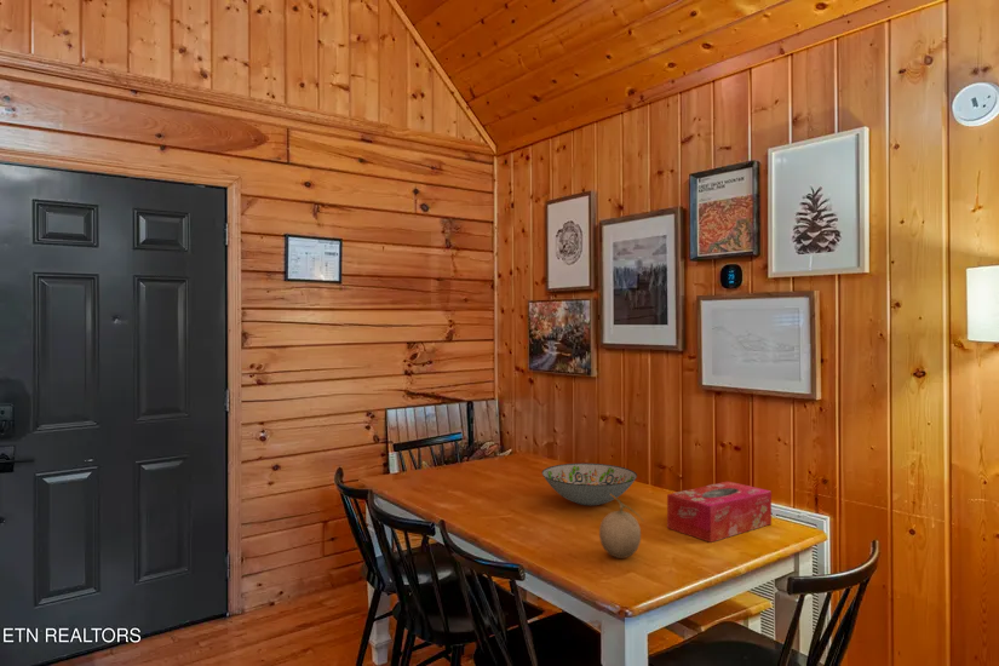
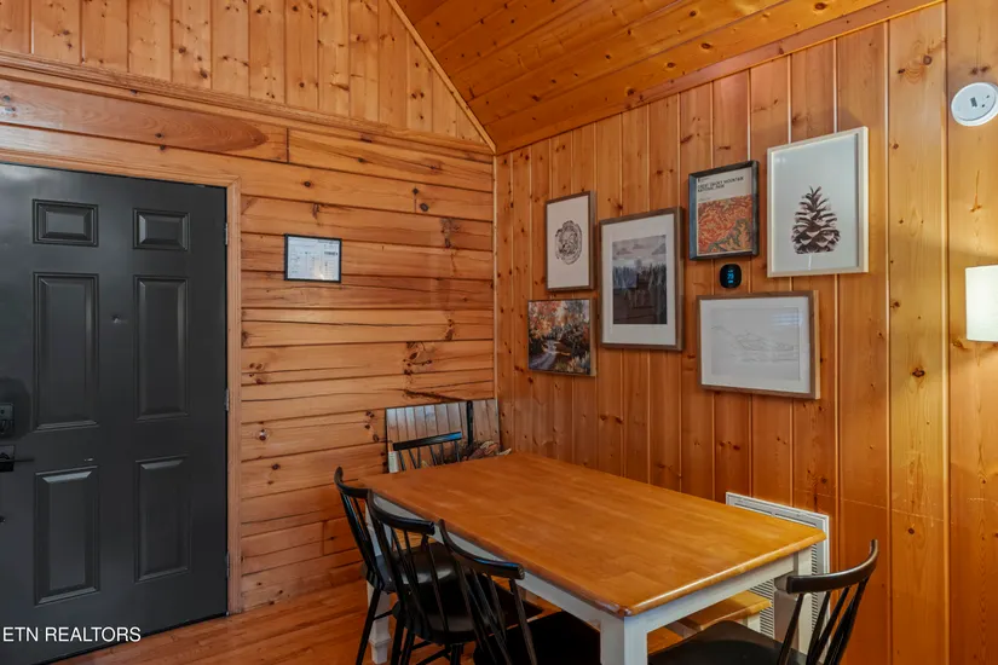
- fruit [598,494,644,559]
- decorative bowl [541,463,638,507]
- tissue box [666,481,773,544]
